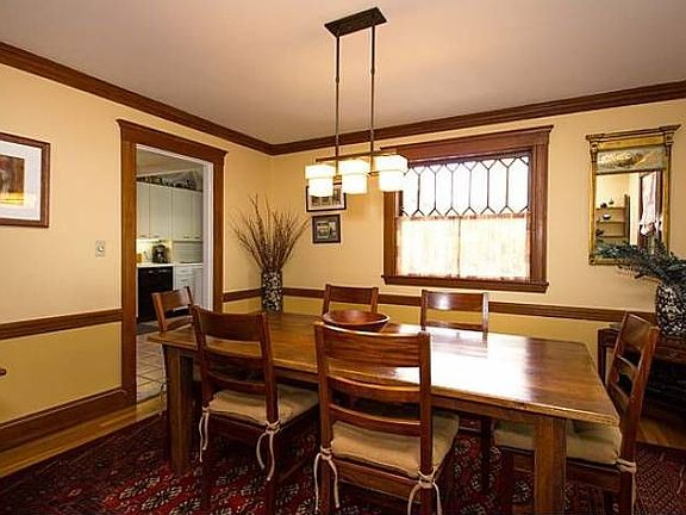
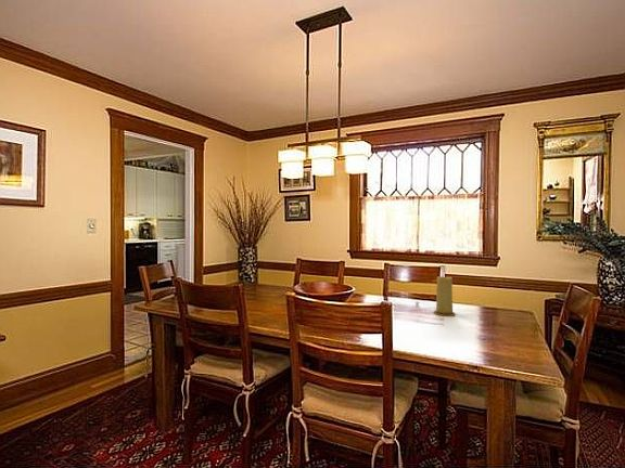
+ candle [432,275,457,316]
